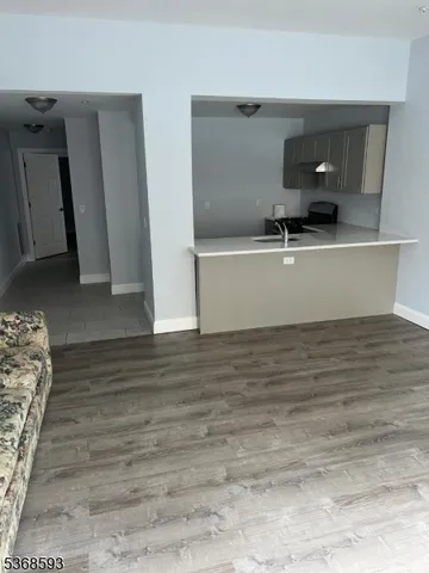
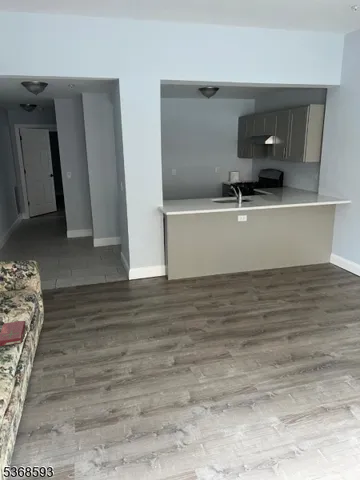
+ book [0,320,26,347]
